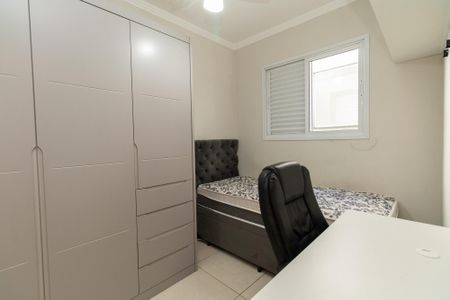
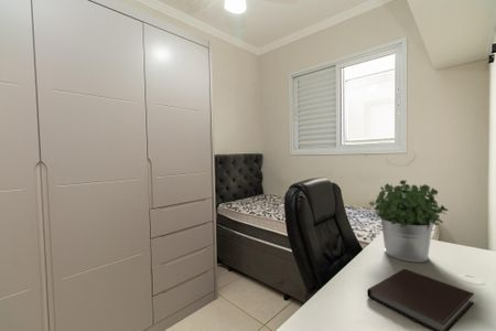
+ potted plant [367,179,449,264]
+ notebook [366,268,475,331]
